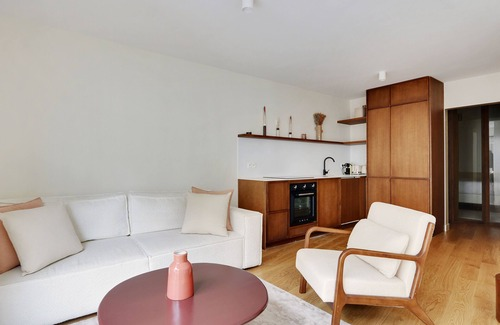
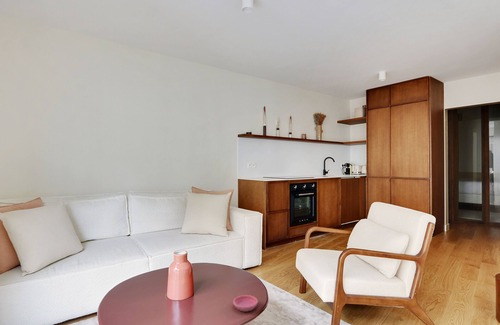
+ saucer [232,294,259,312]
